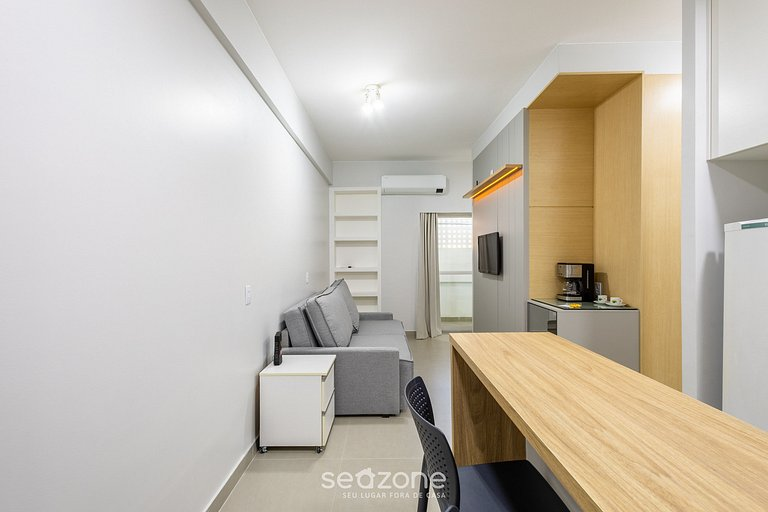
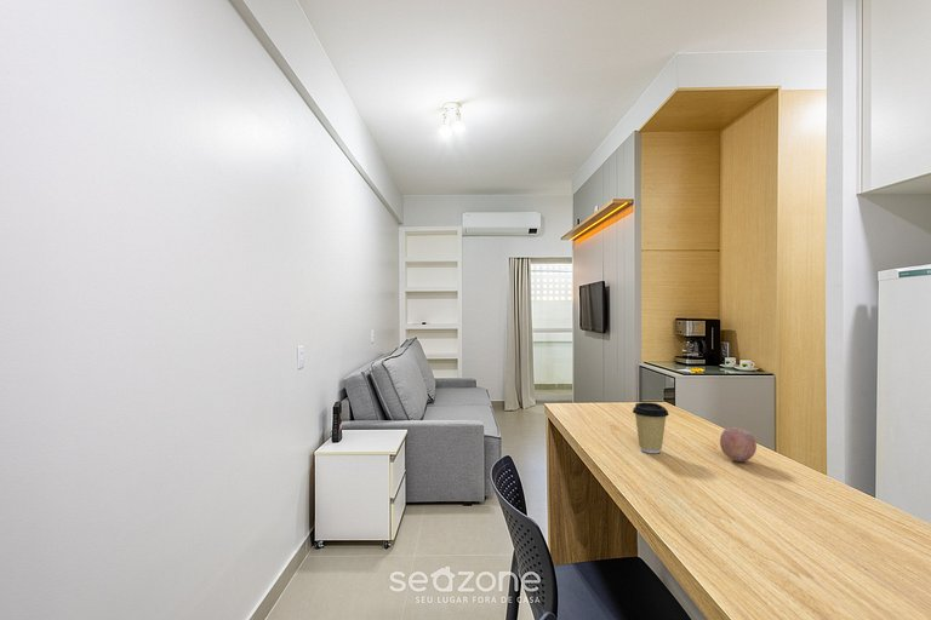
+ fruit [719,426,758,463]
+ coffee cup [632,401,670,454]
